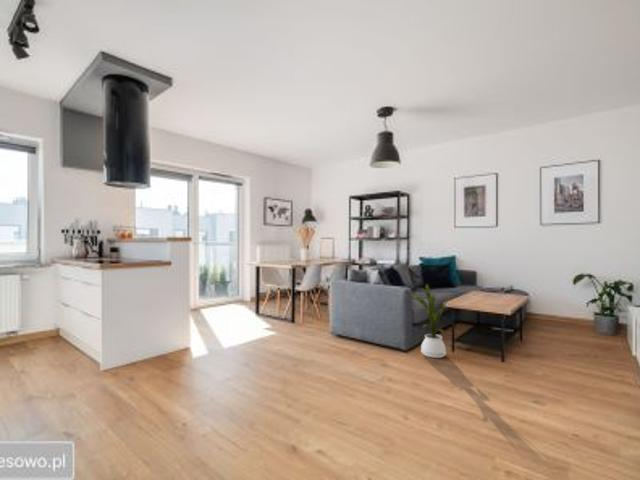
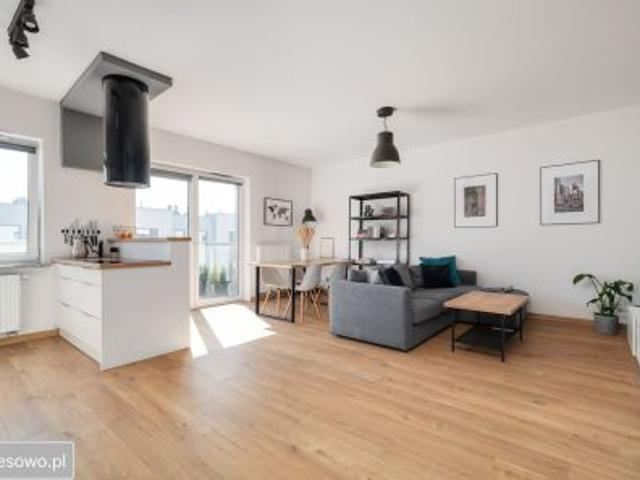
- house plant [410,284,453,359]
